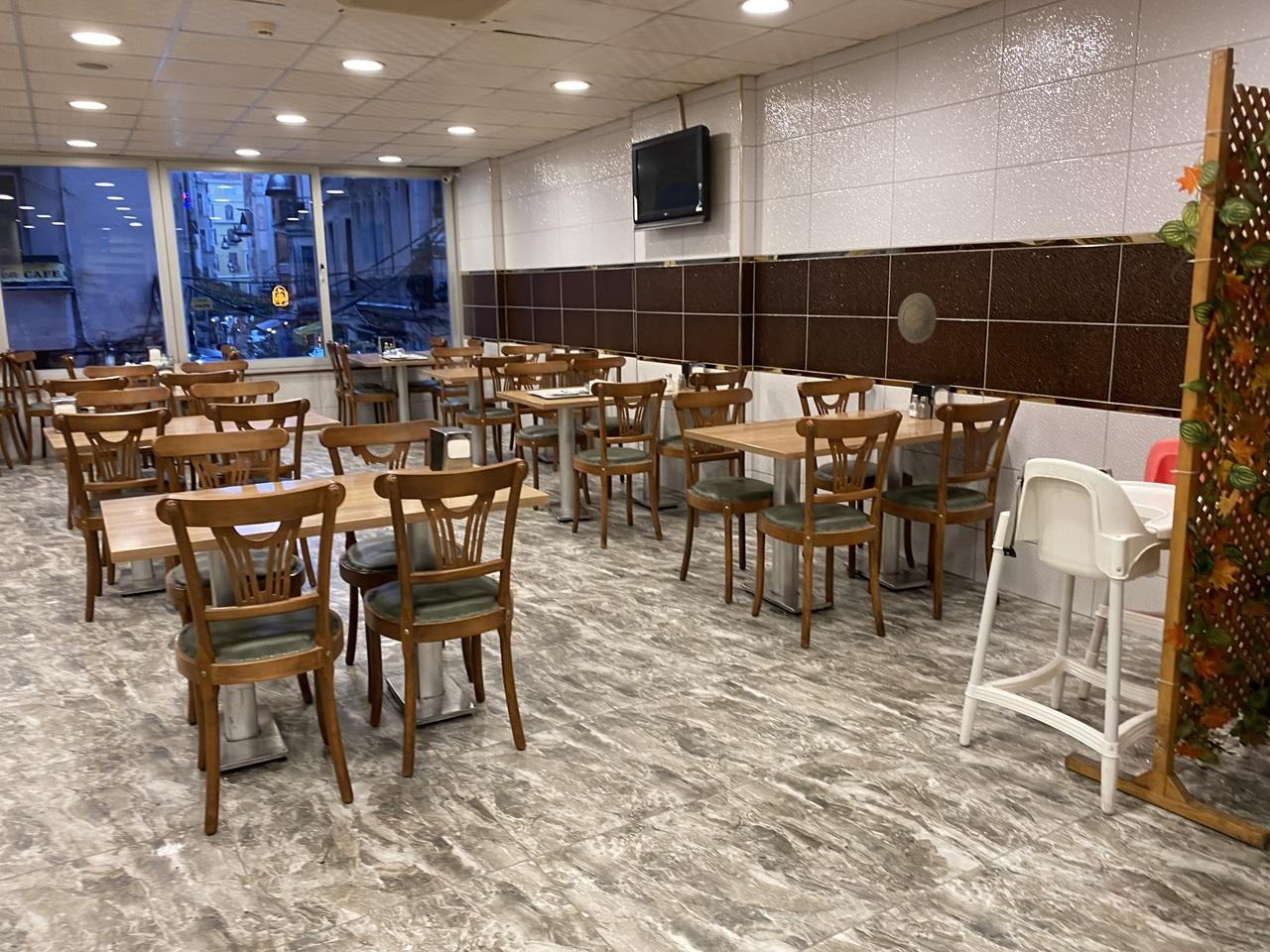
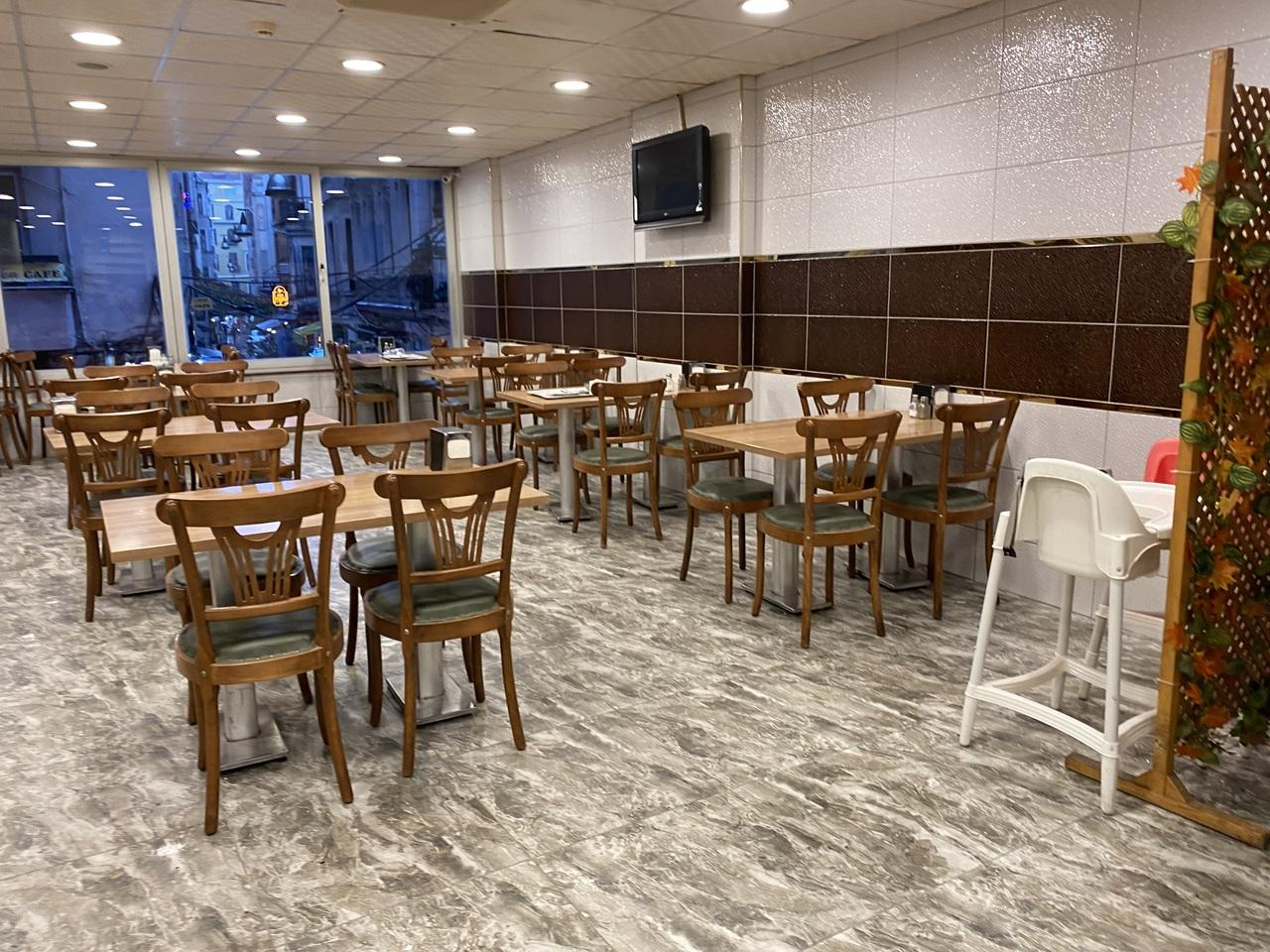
- decorative plate [897,293,938,344]
